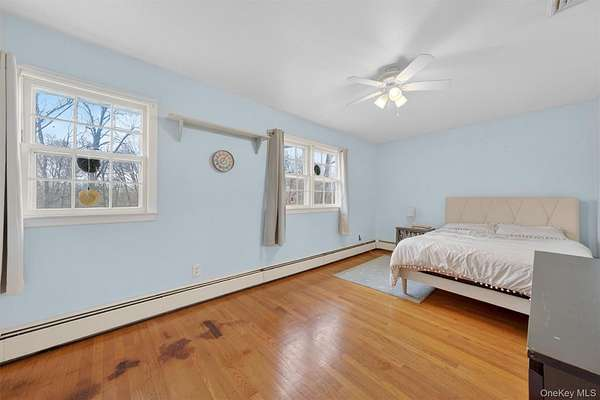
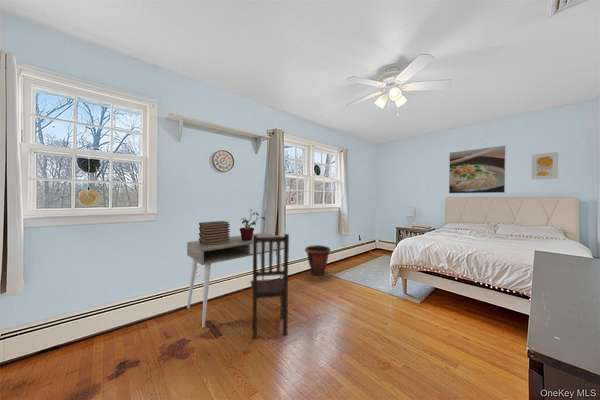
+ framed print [448,145,507,194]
+ chair [250,233,290,340]
+ book stack [198,220,231,245]
+ potted plant [239,208,266,241]
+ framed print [531,151,559,181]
+ desk [186,232,284,329]
+ waste bin [304,244,332,279]
